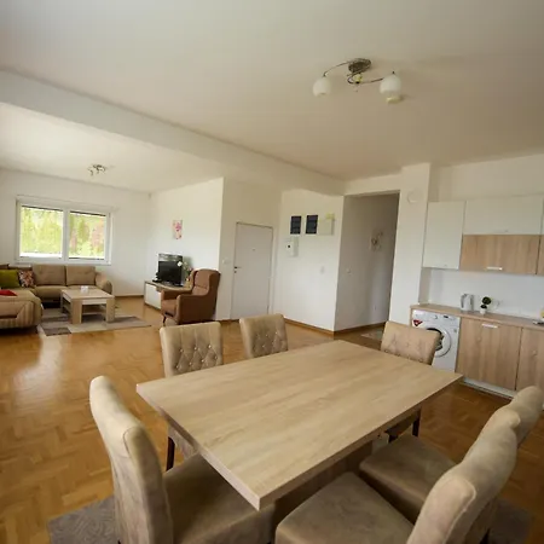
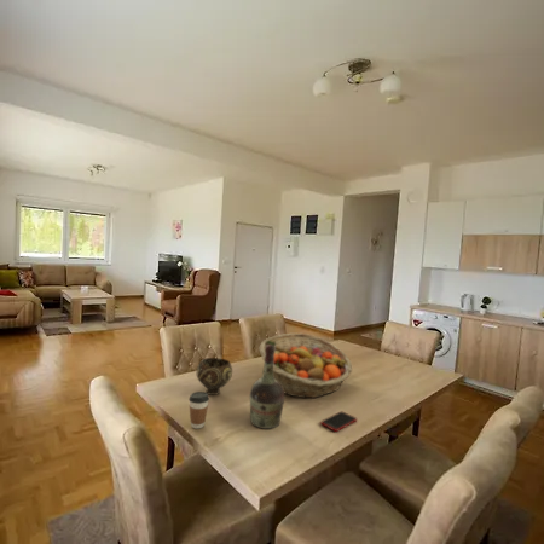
+ fruit basket [257,332,353,399]
+ cognac bottle [249,345,285,430]
+ bowl [196,357,233,397]
+ cell phone [320,410,358,433]
+ coffee cup [187,390,210,430]
